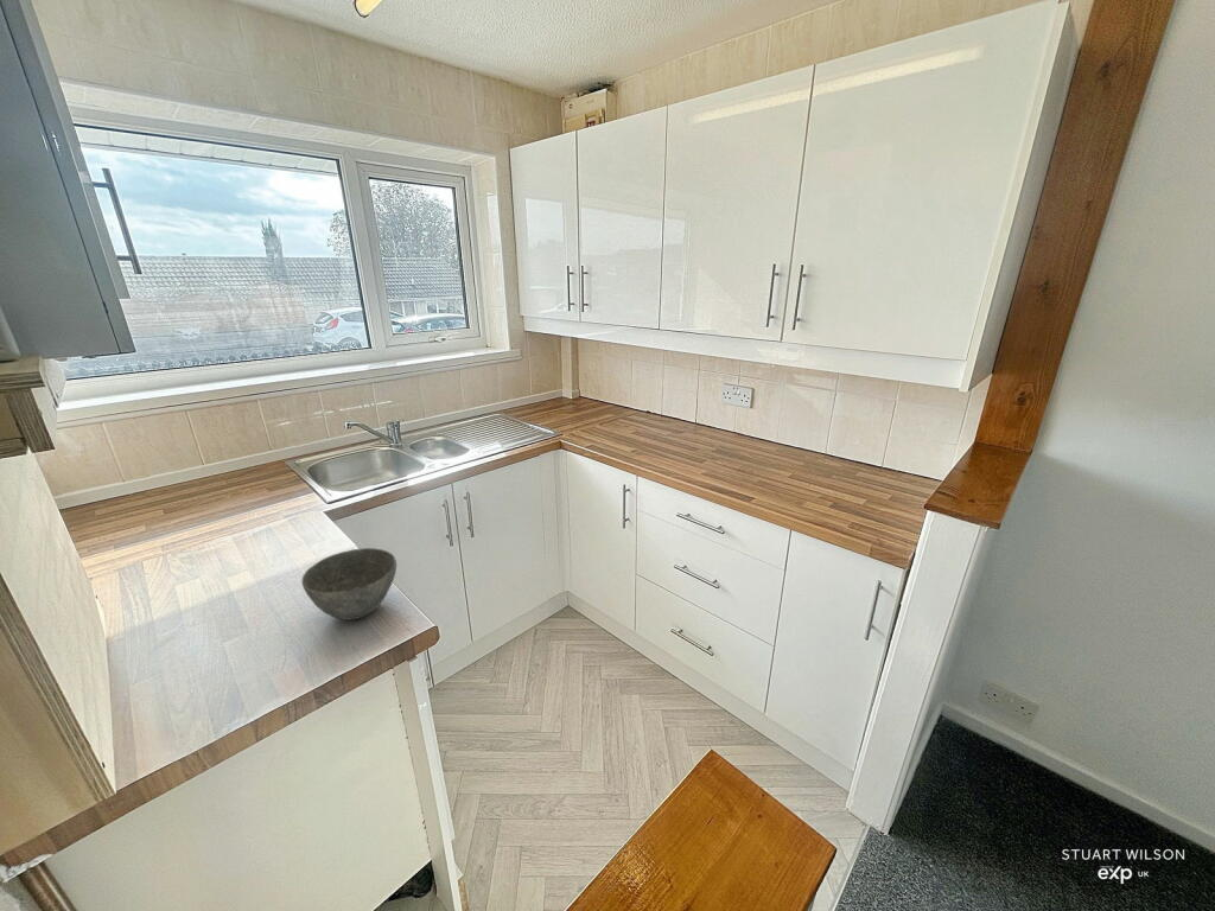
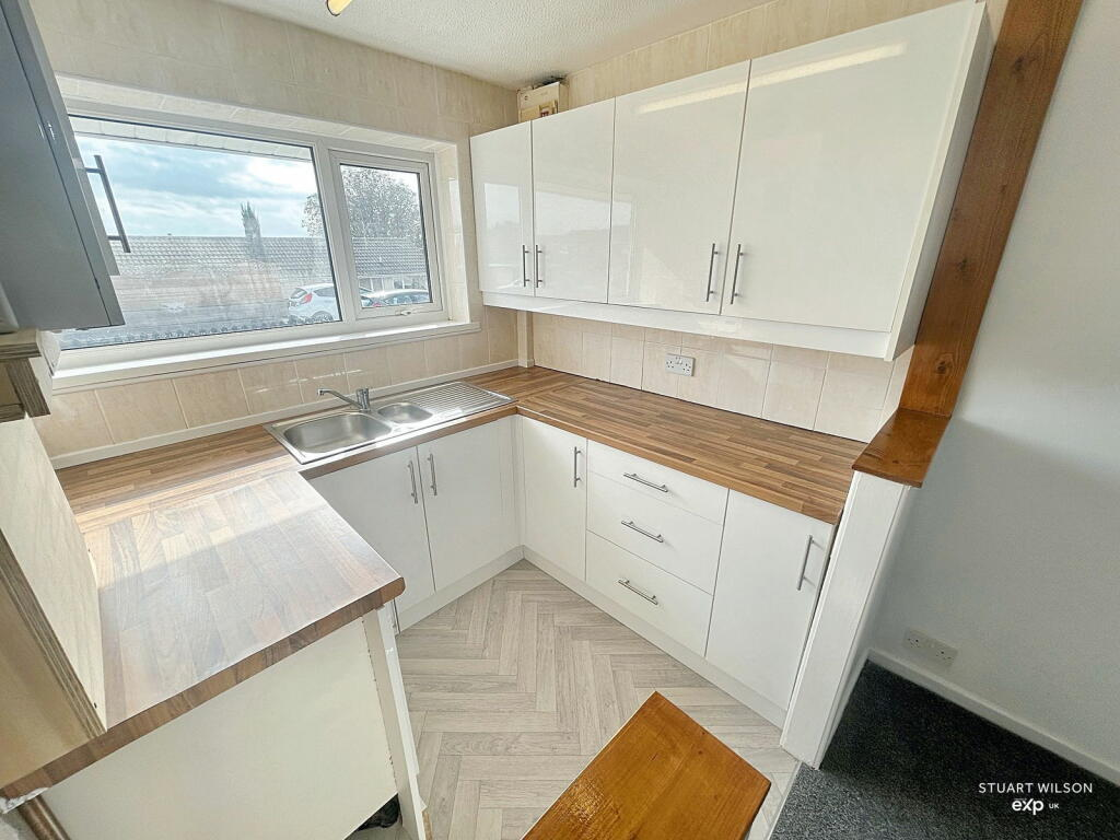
- bowl [300,547,397,622]
